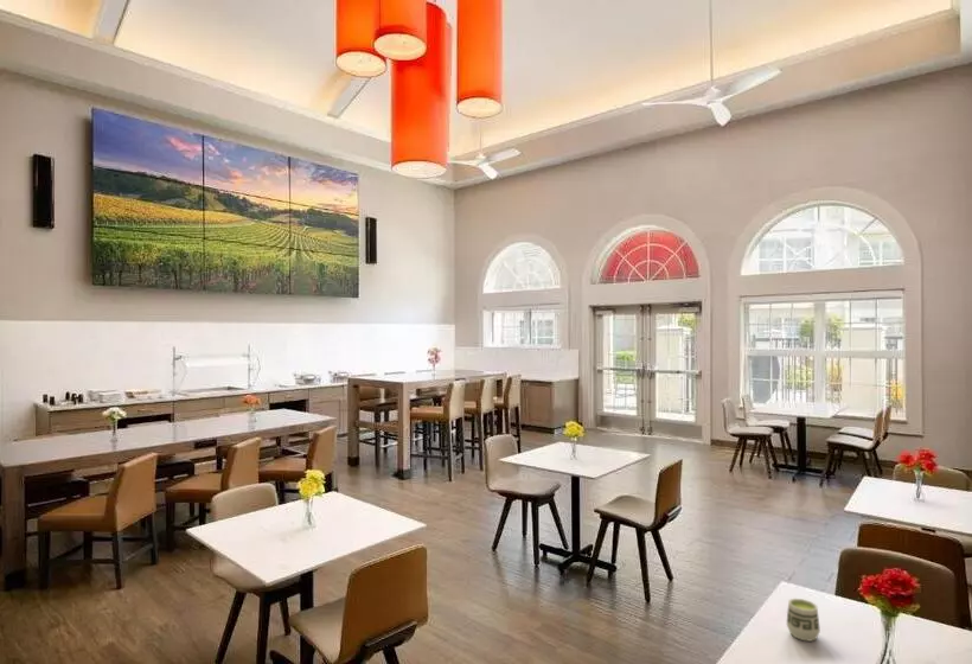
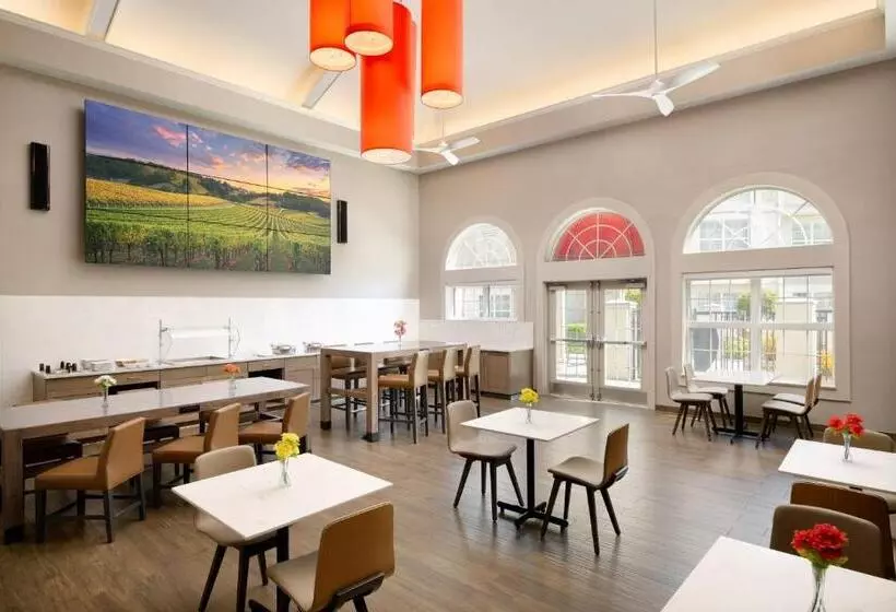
- cup [786,598,821,643]
